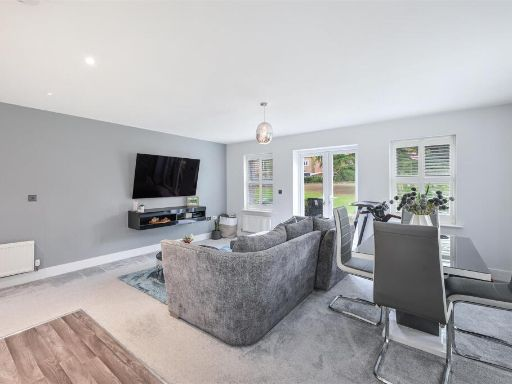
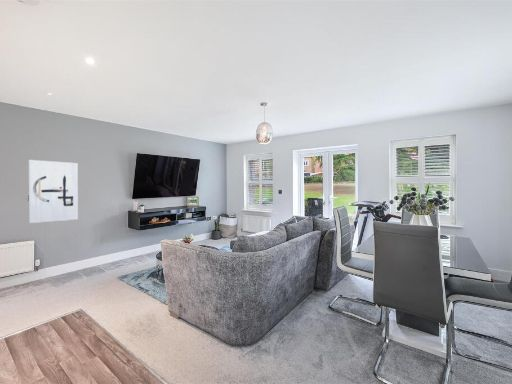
+ wall art [27,159,79,224]
